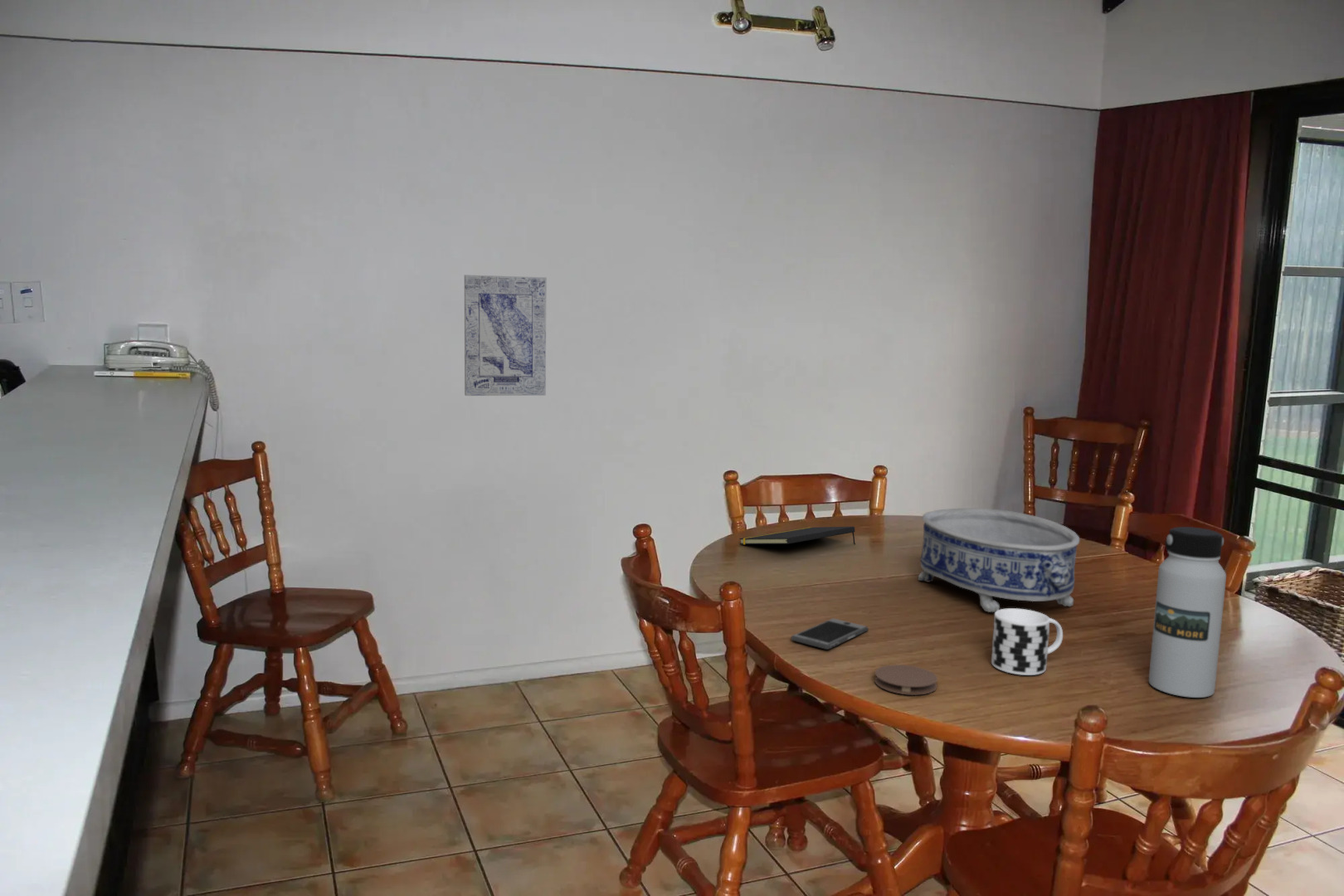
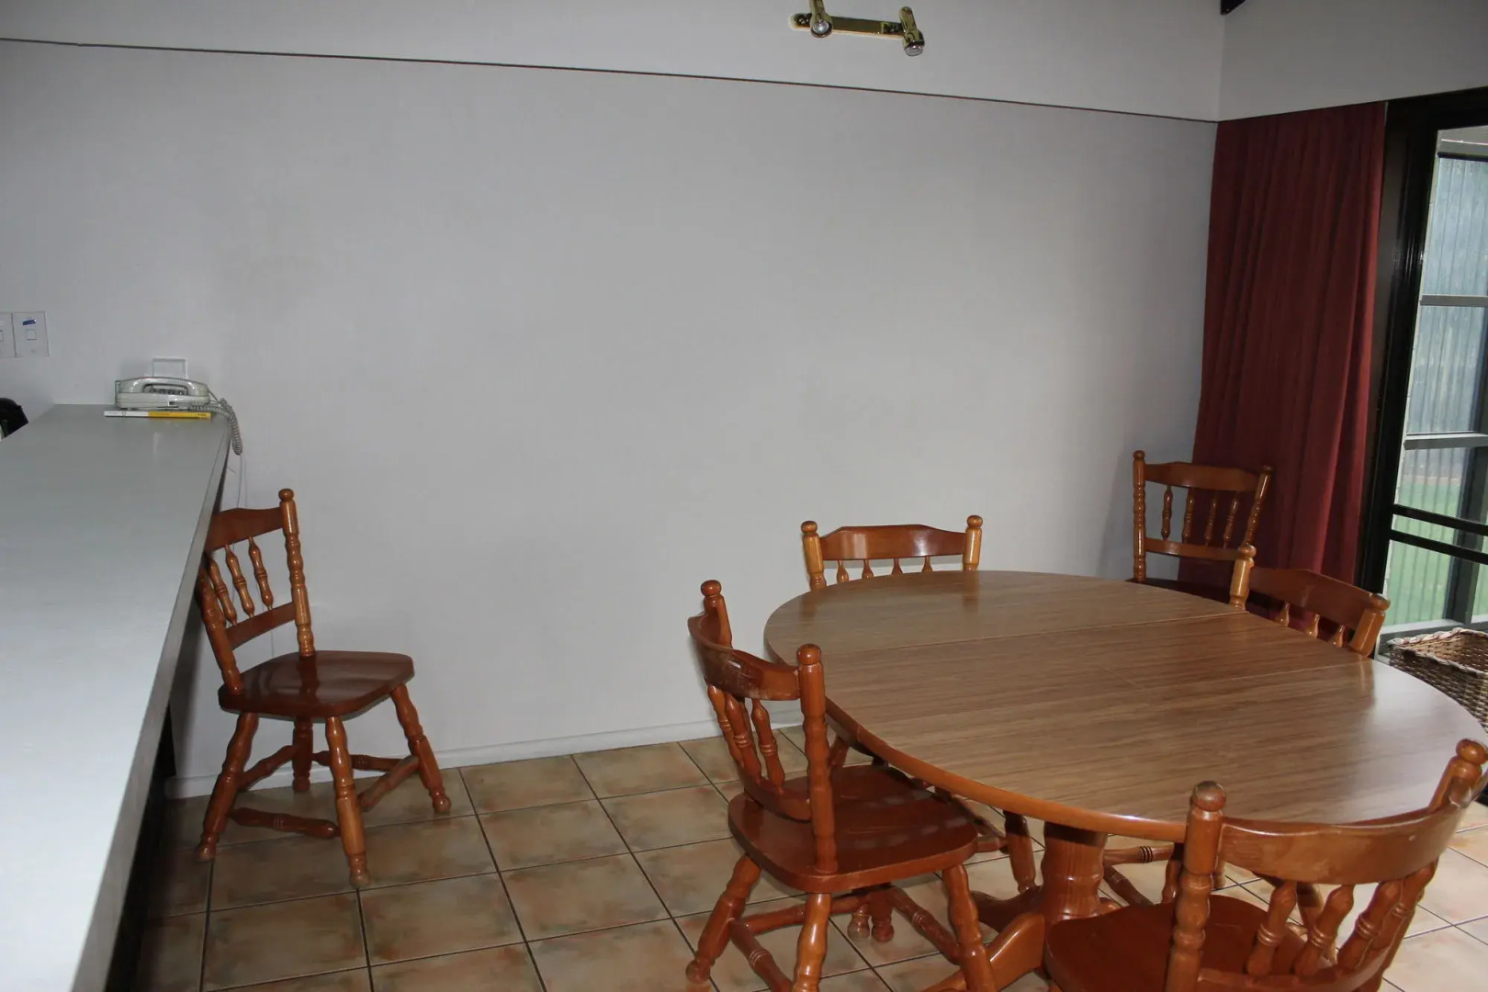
- cup [991,607,1064,676]
- coaster [874,664,938,696]
- notepad [738,526,856,545]
- smartphone [790,617,869,650]
- decorative bowl [918,508,1080,613]
- wall art [464,274,548,397]
- water bottle [1148,526,1227,699]
